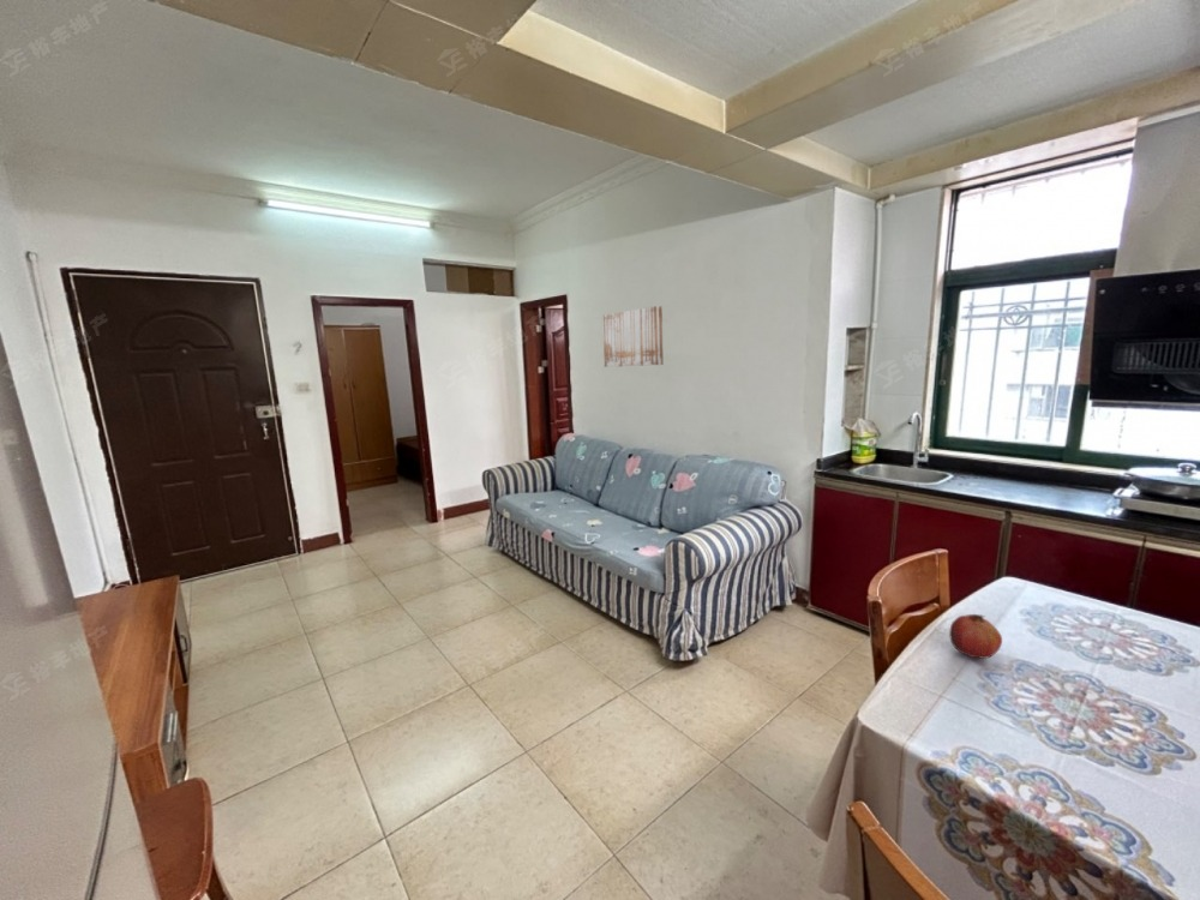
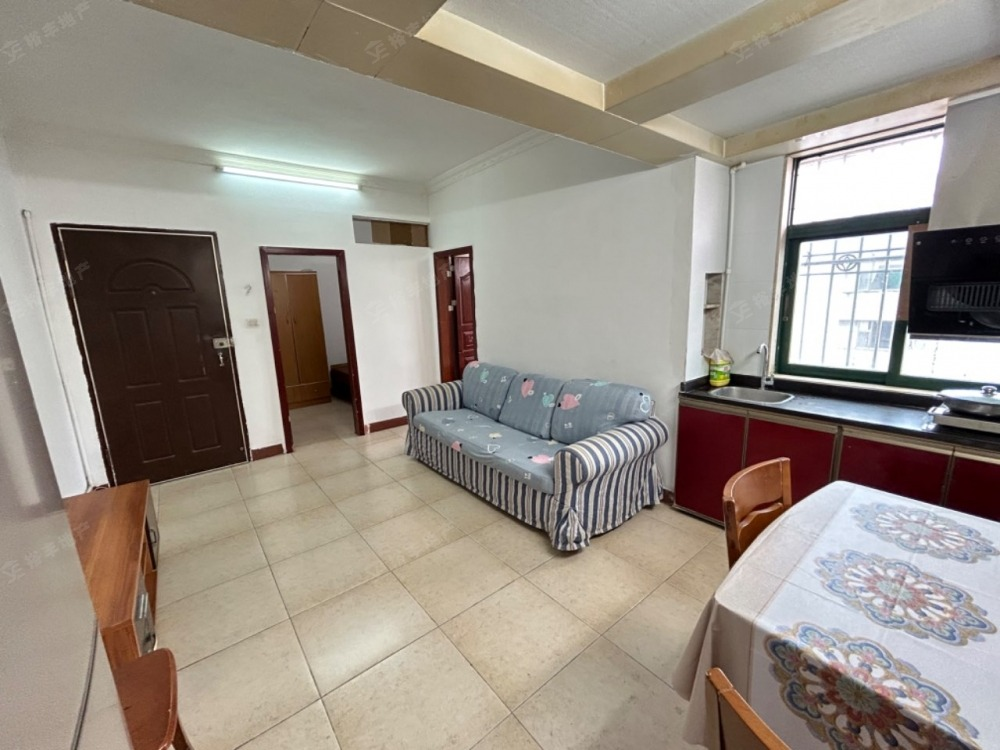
- wall art [601,305,665,368]
- fruit [948,613,1003,660]
